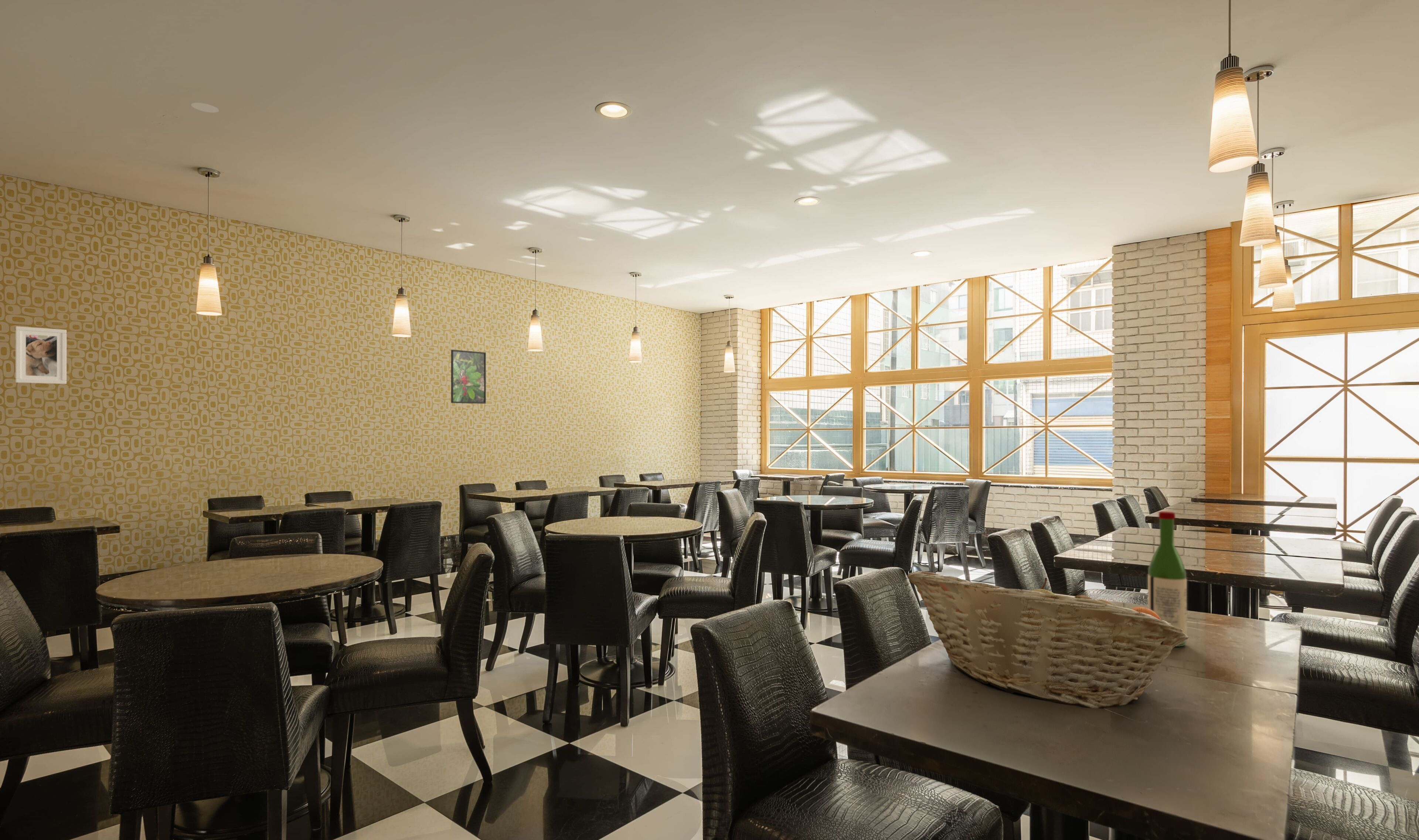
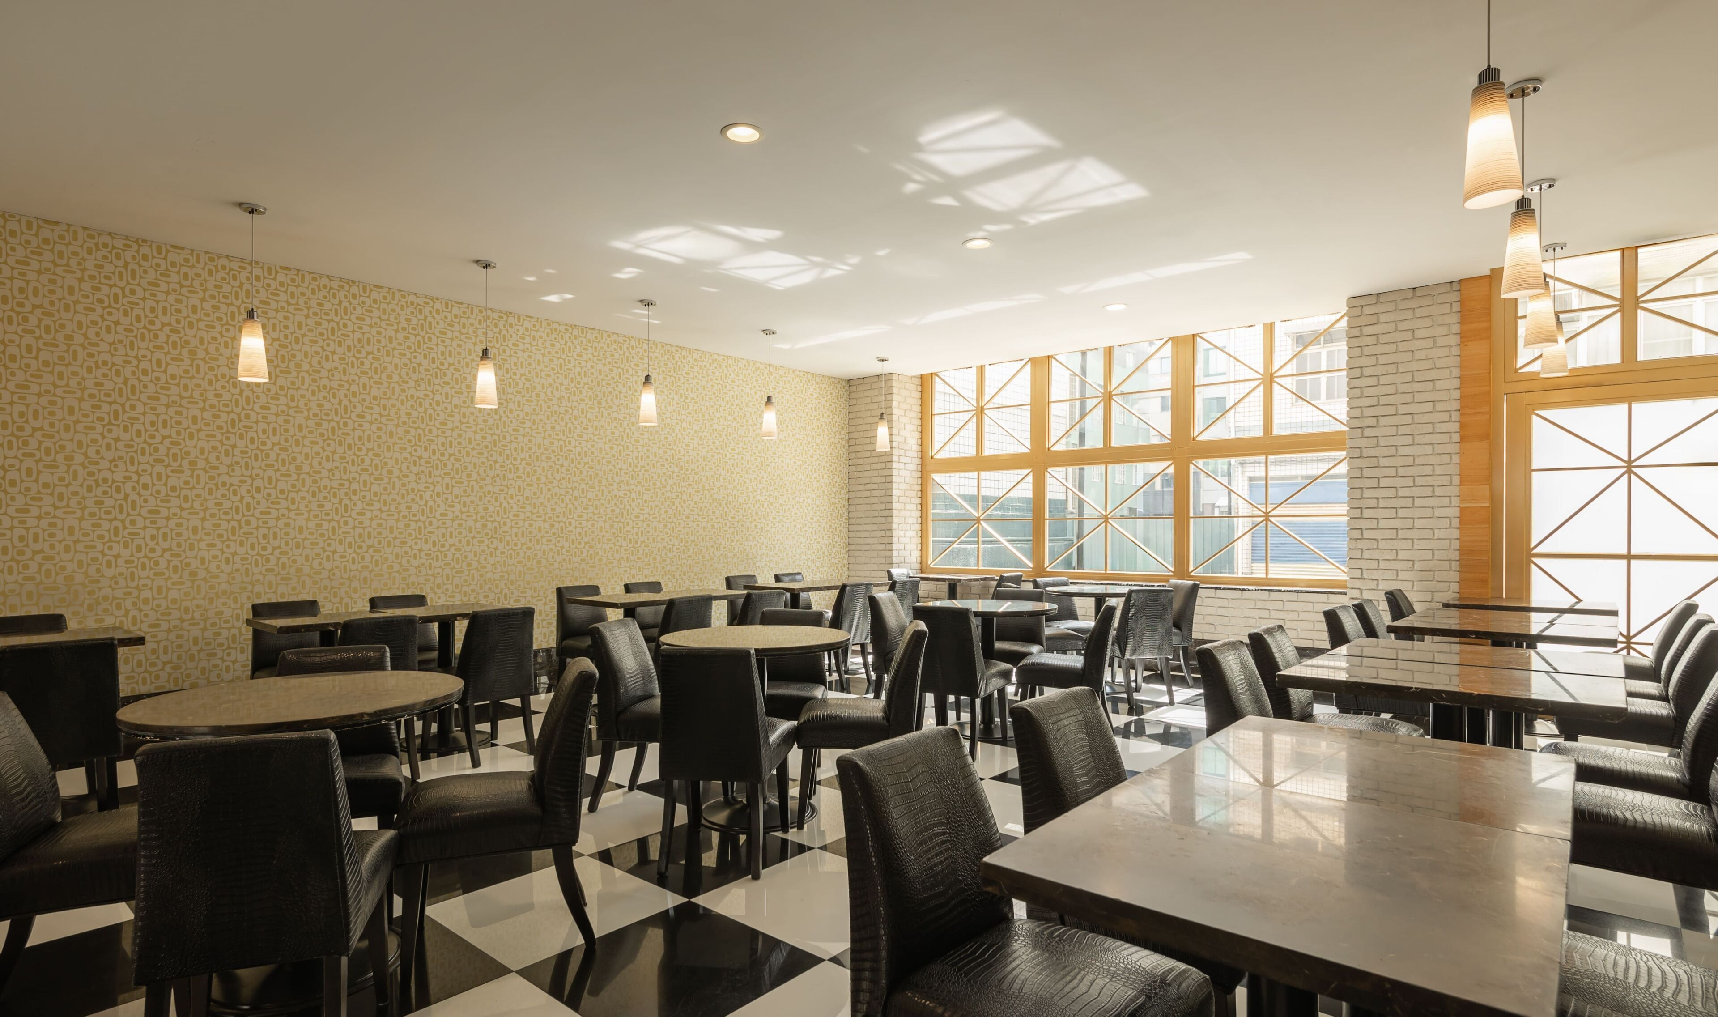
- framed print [15,326,67,384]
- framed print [451,349,486,404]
- smoke detector [191,102,220,113]
- wine bottle [1147,511,1187,647]
- fruit basket [907,571,1190,709]
